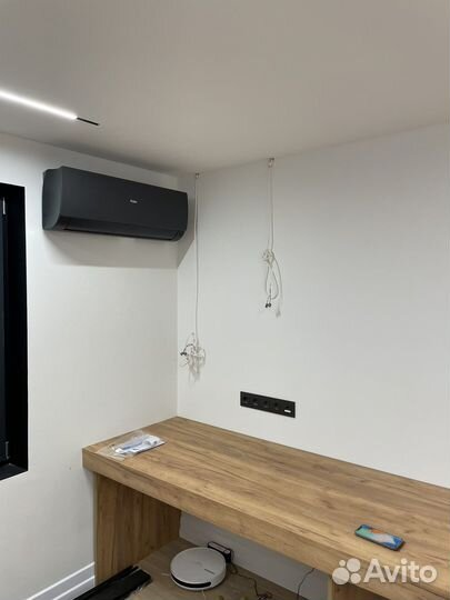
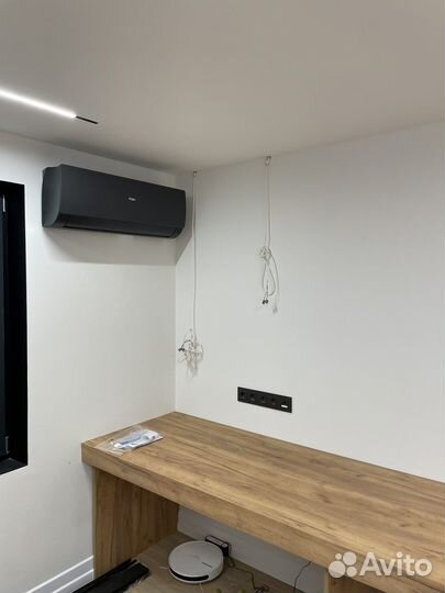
- smartphone [353,523,404,551]
